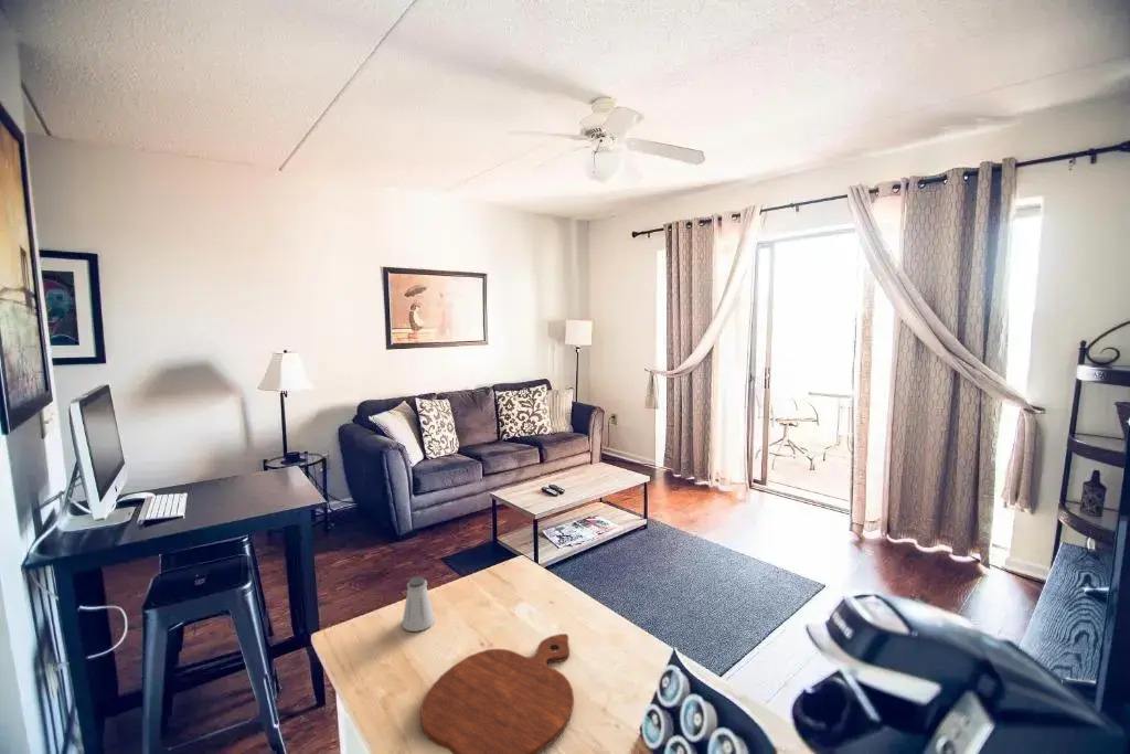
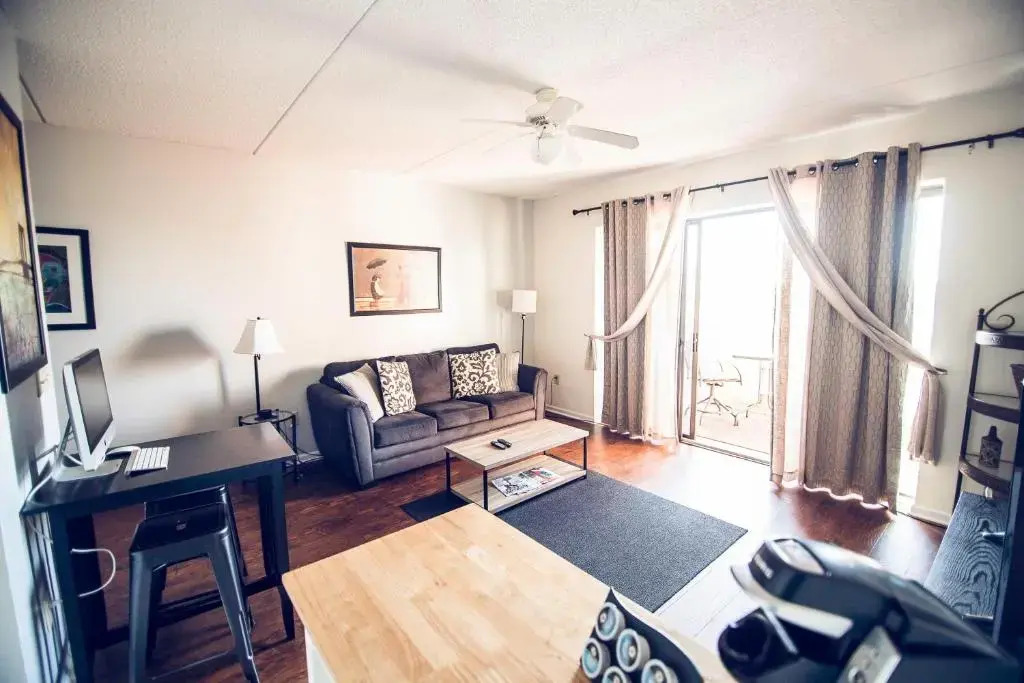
- saltshaker [402,576,436,633]
- cutting board [419,633,575,754]
